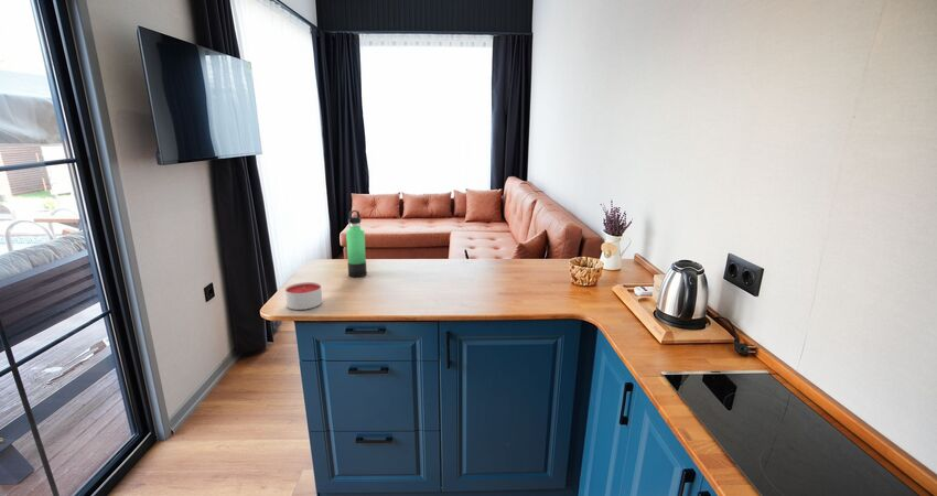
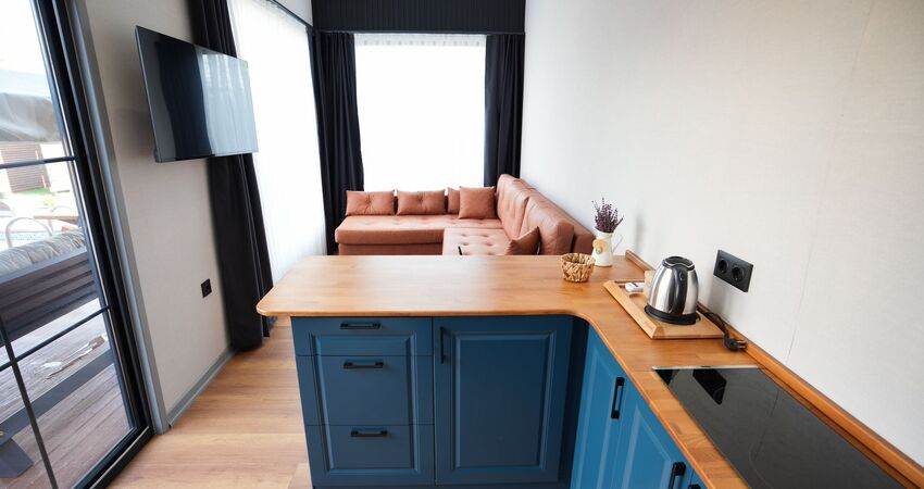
- thermos bottle [345,209,368,278]
- candle [284,281,323,311]
